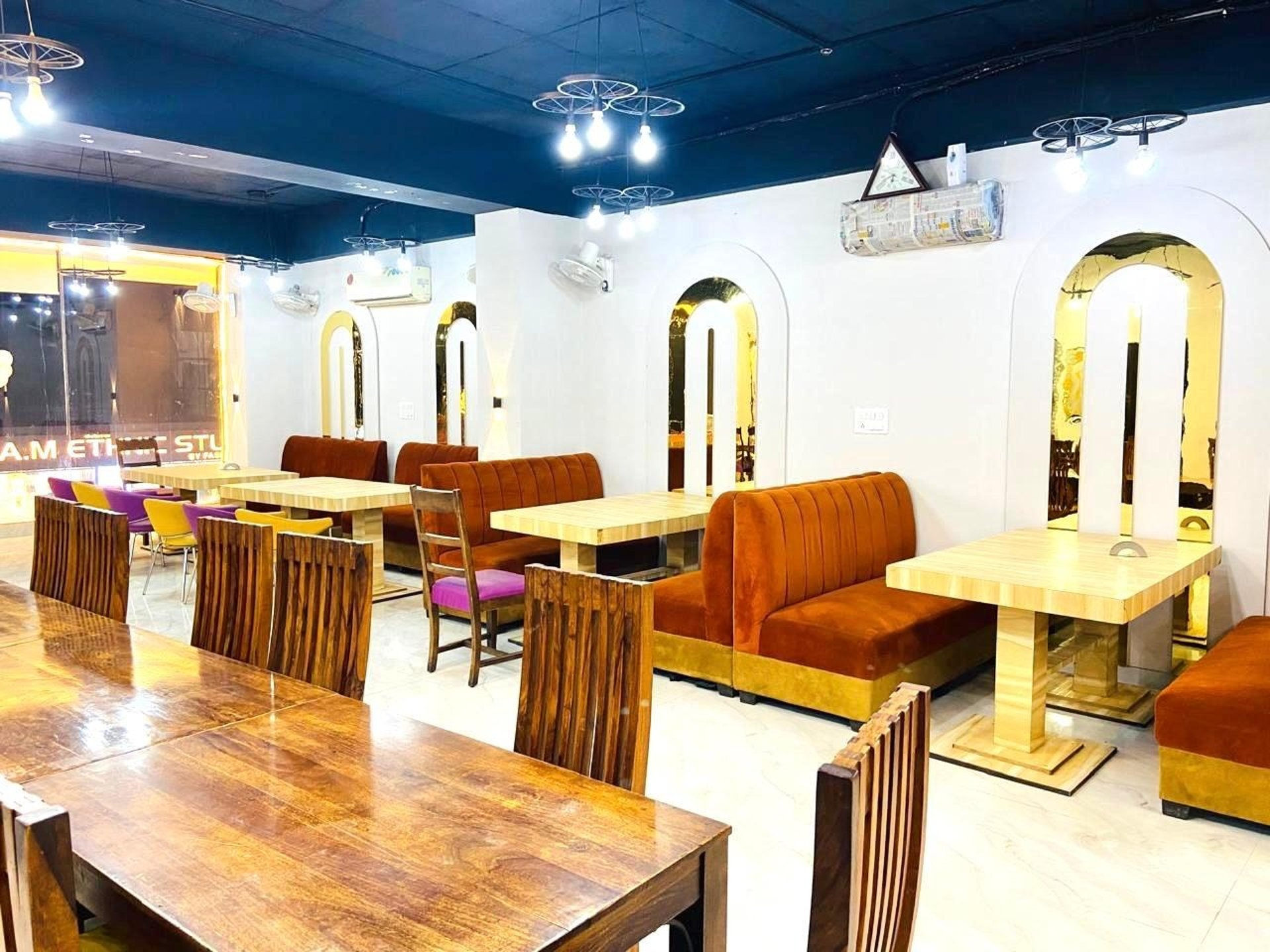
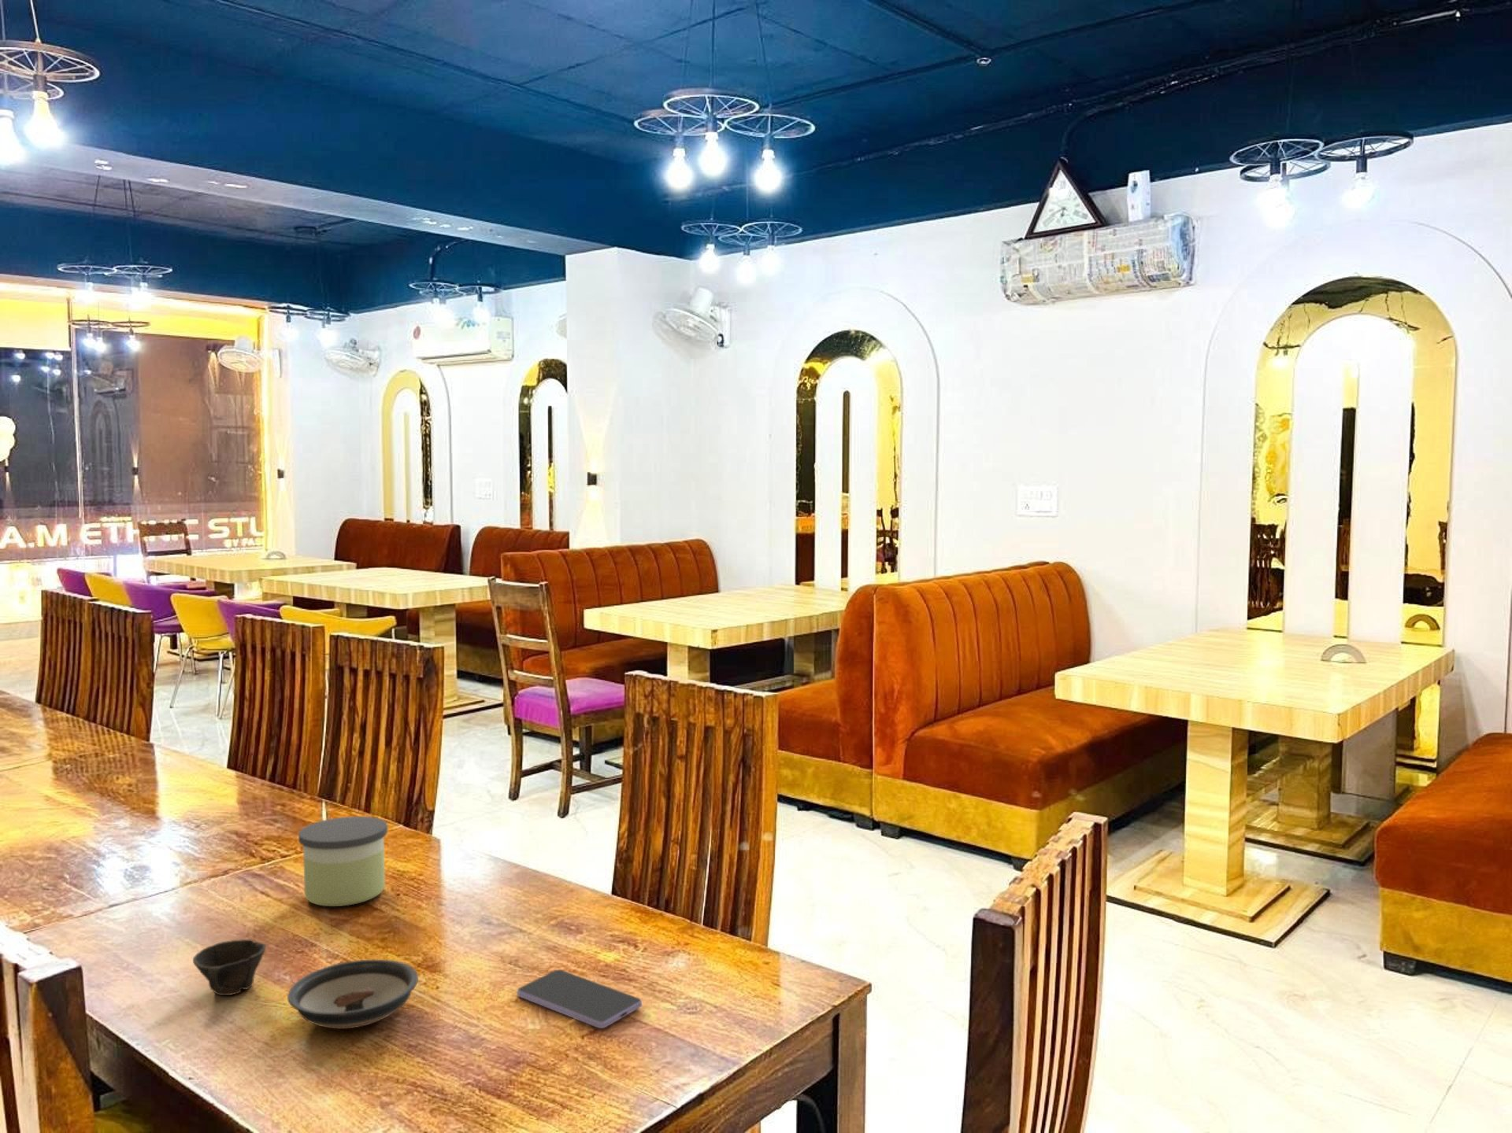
+ cup [192,939,267,996]
+ candle [298,816,388,907]
+ smartphone [517,969,643,1029]
+ saucer [287,959,419,1029]
